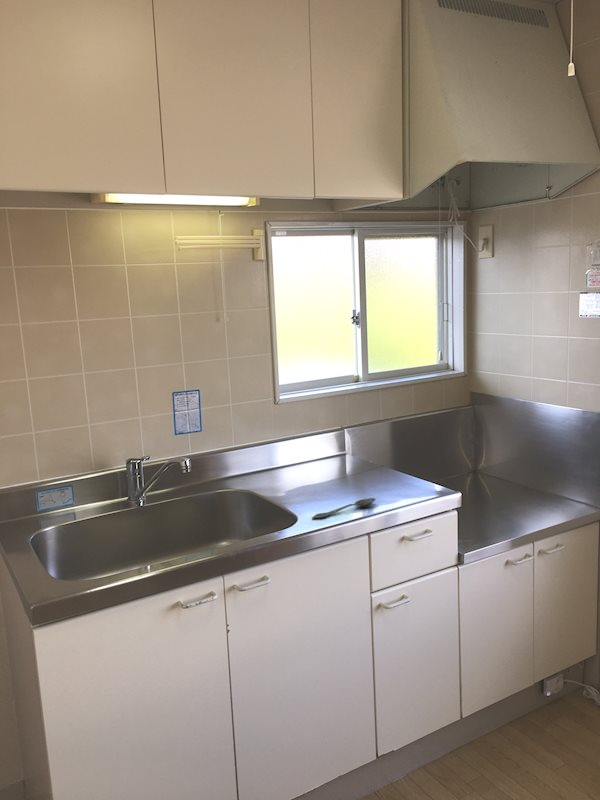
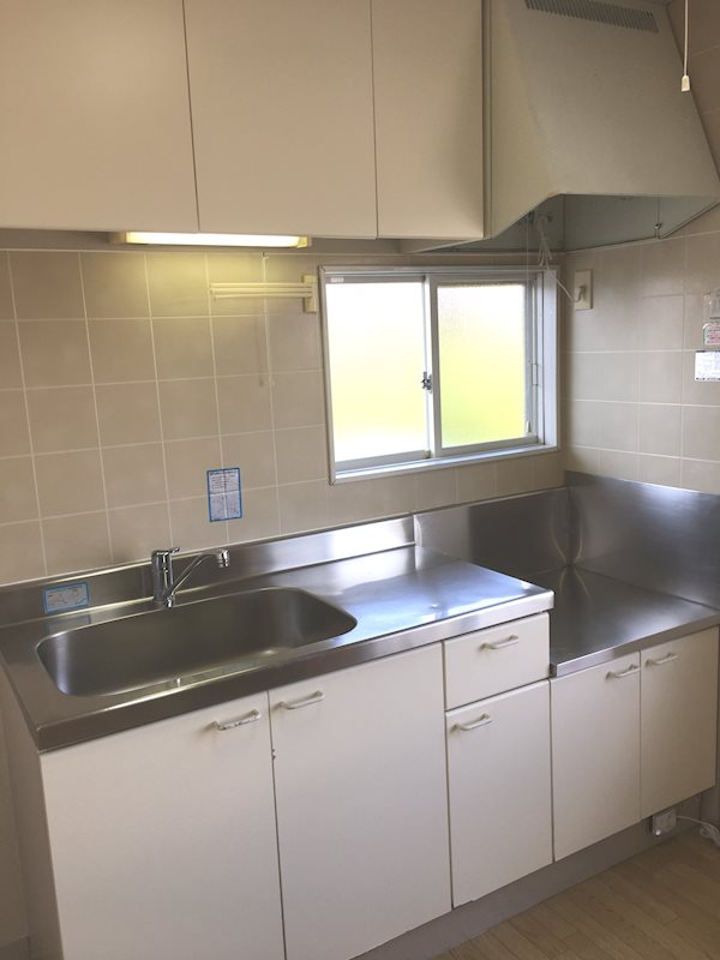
- spoon [311,497,376,520]
